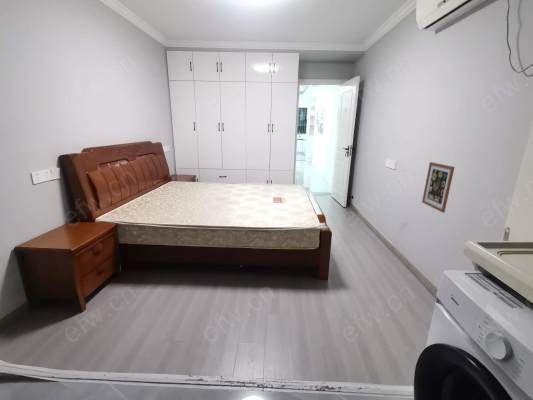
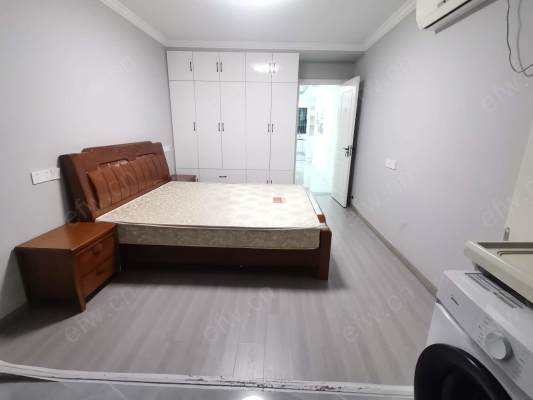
- wall art [421,161,456,214]
